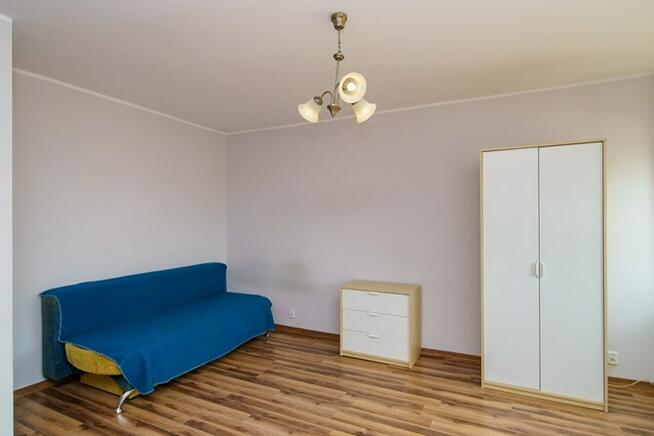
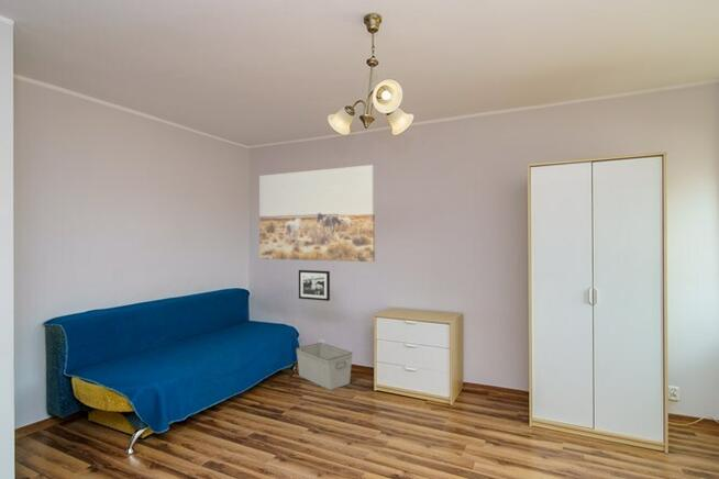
+ picture frame [298,269,331,302]
+ storage bin [295,342,354,391]
+ wall art [258,164,376,263]
